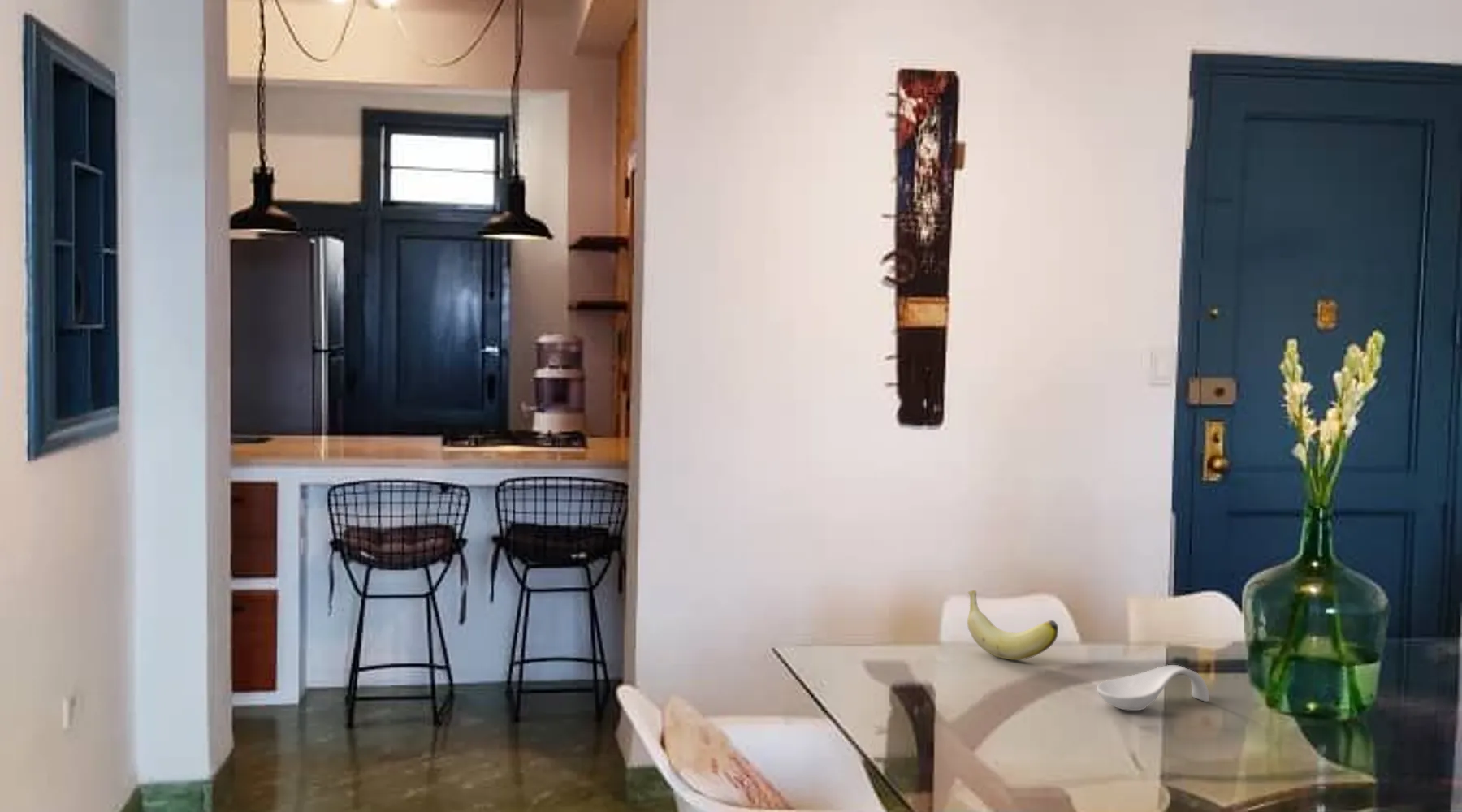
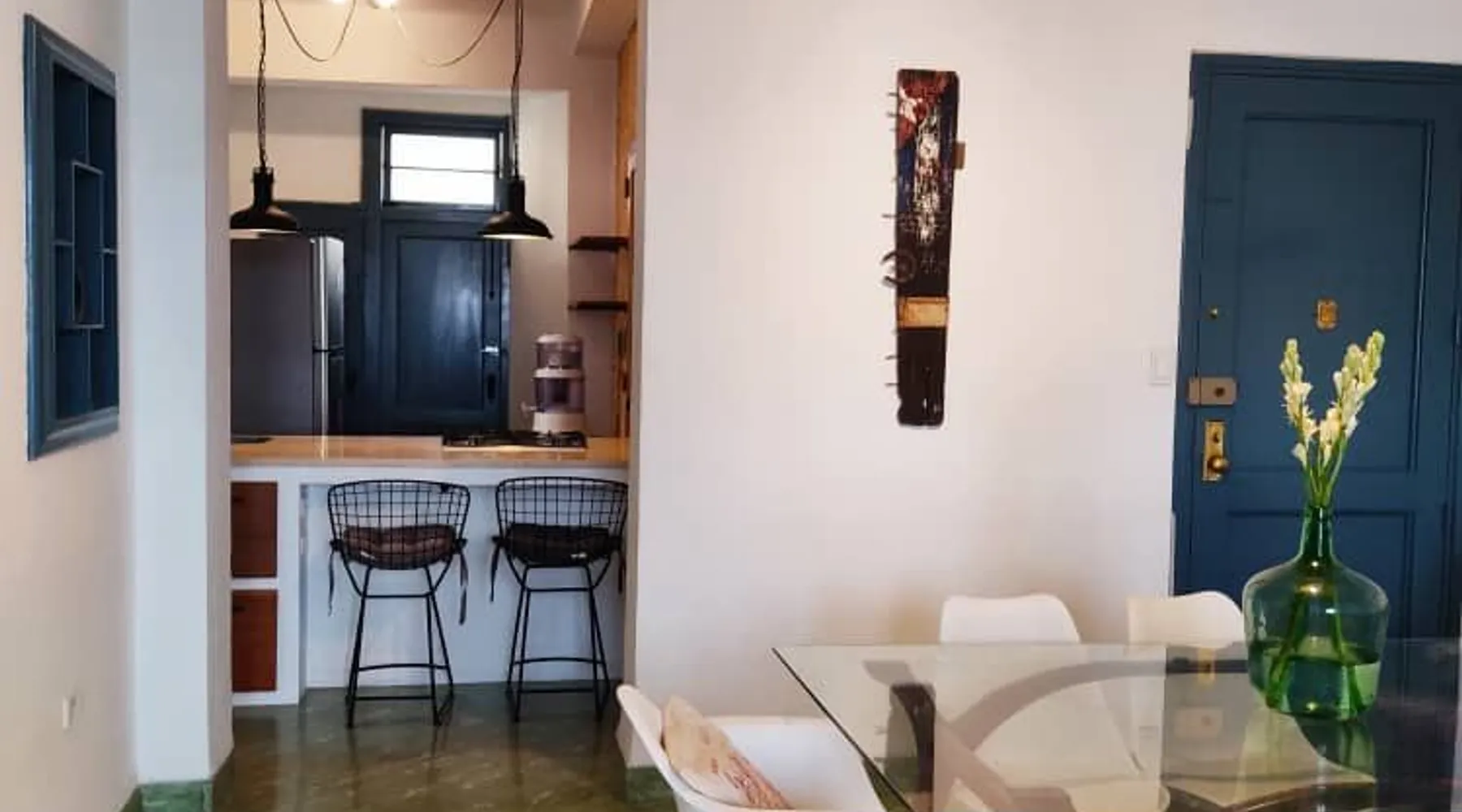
- banana [967,590,1059,661]
- spoon rest [1096,664,1210,711]
